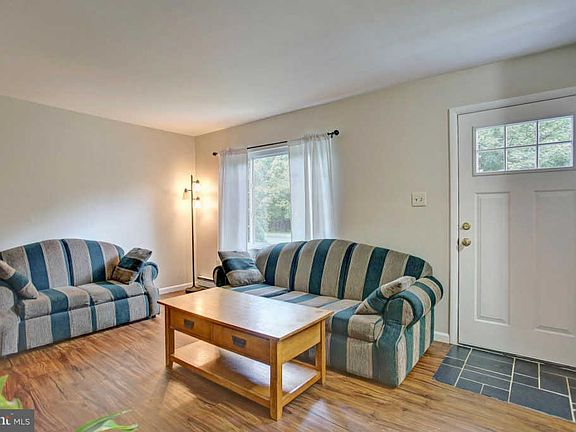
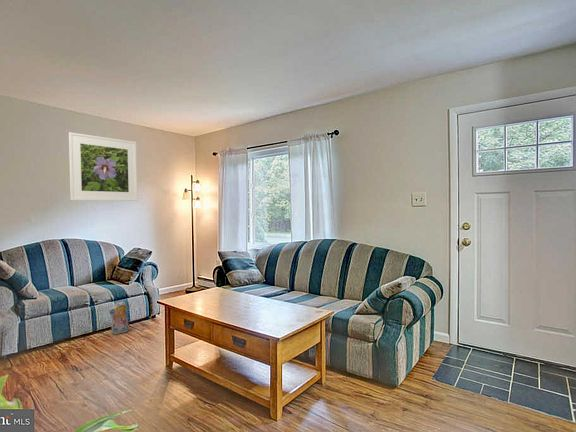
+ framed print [68,131,138,202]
+ plush toy [107,300,130,335]
